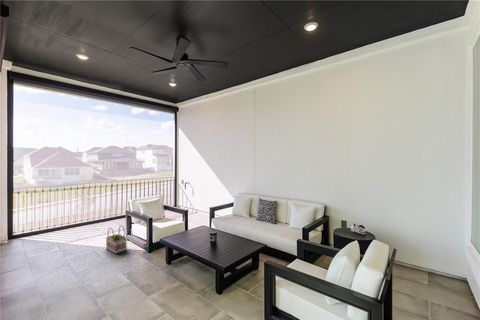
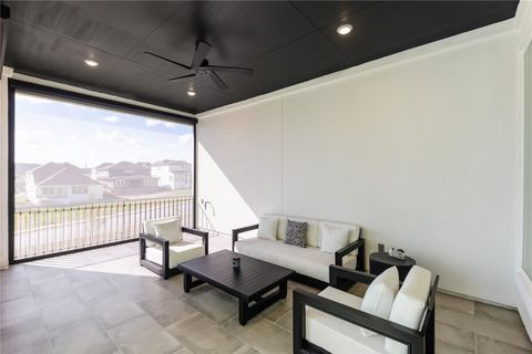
- basket [105,224,128,255]
